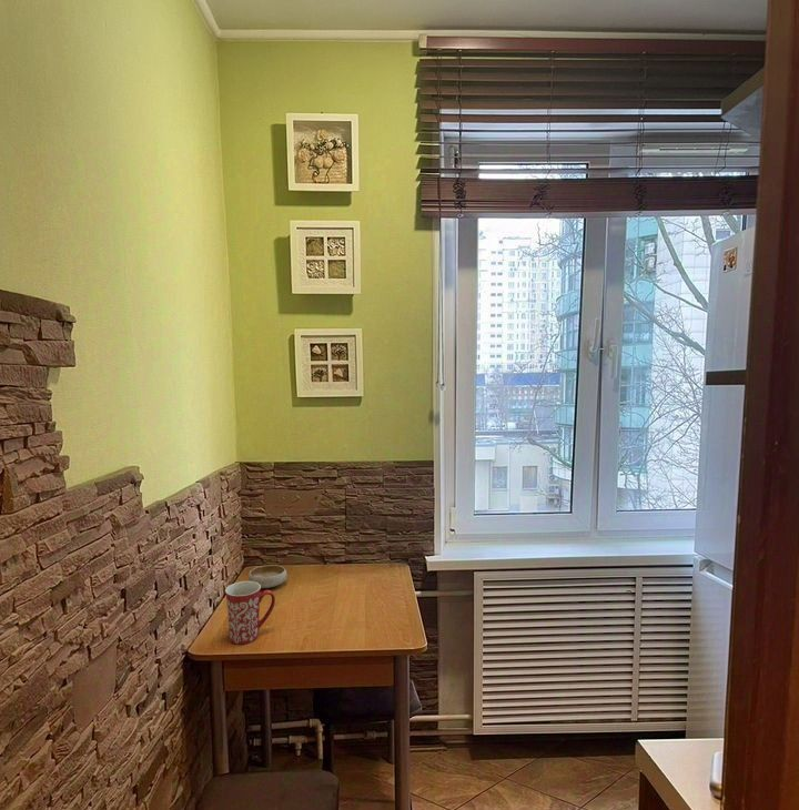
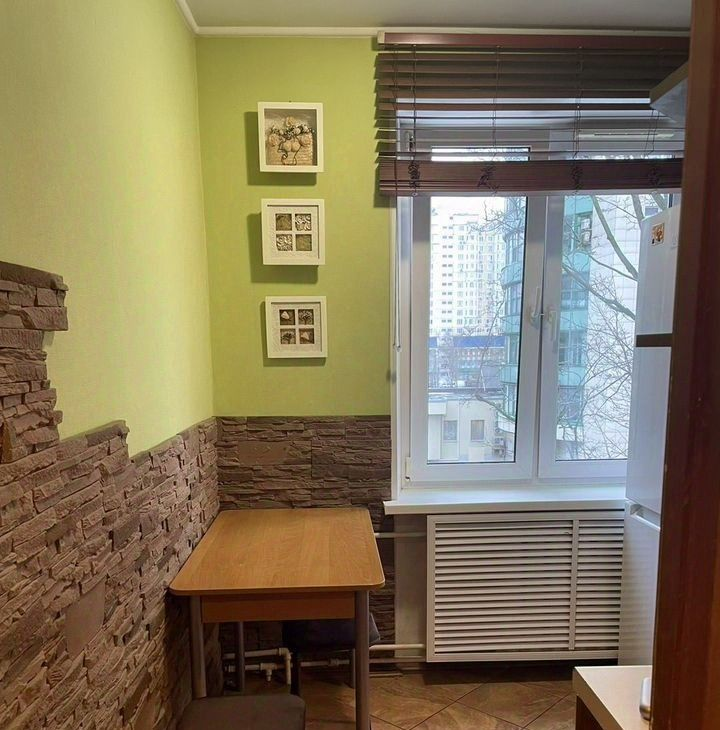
- mug [224,580,276,646]
- bowl [247,564,287,589]
